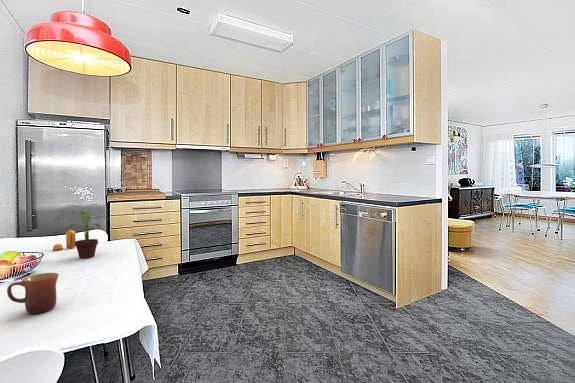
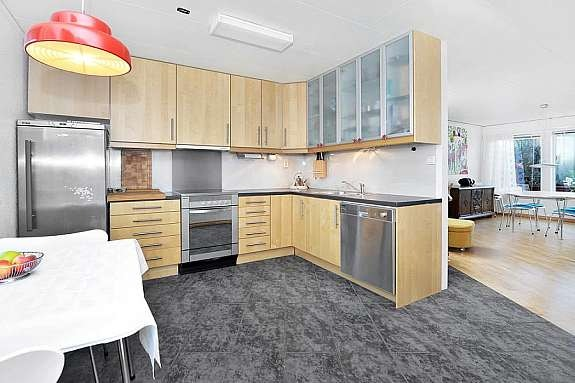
- mug [6,272,60,315]
- potted plant [56,210,111,259]
- pepper shaker [52,229,77,251]
